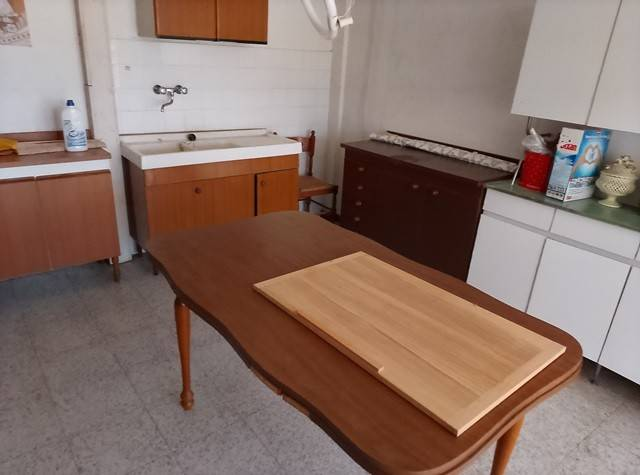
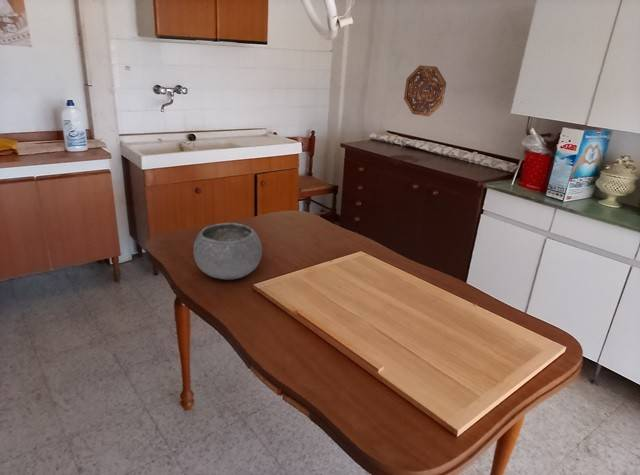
+ decorative platter [403,64,447,118]
+ bowl [192,222,263,280]
